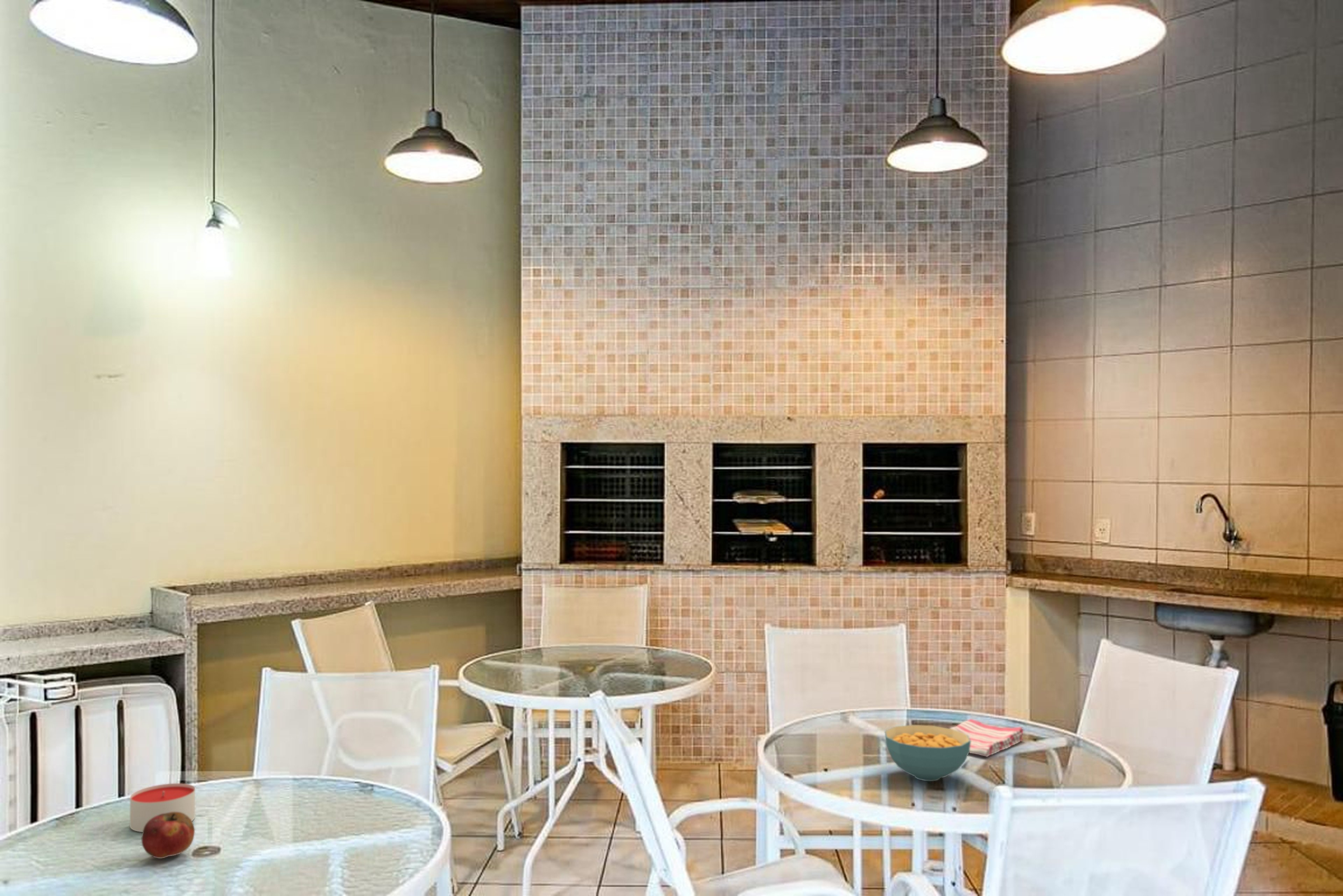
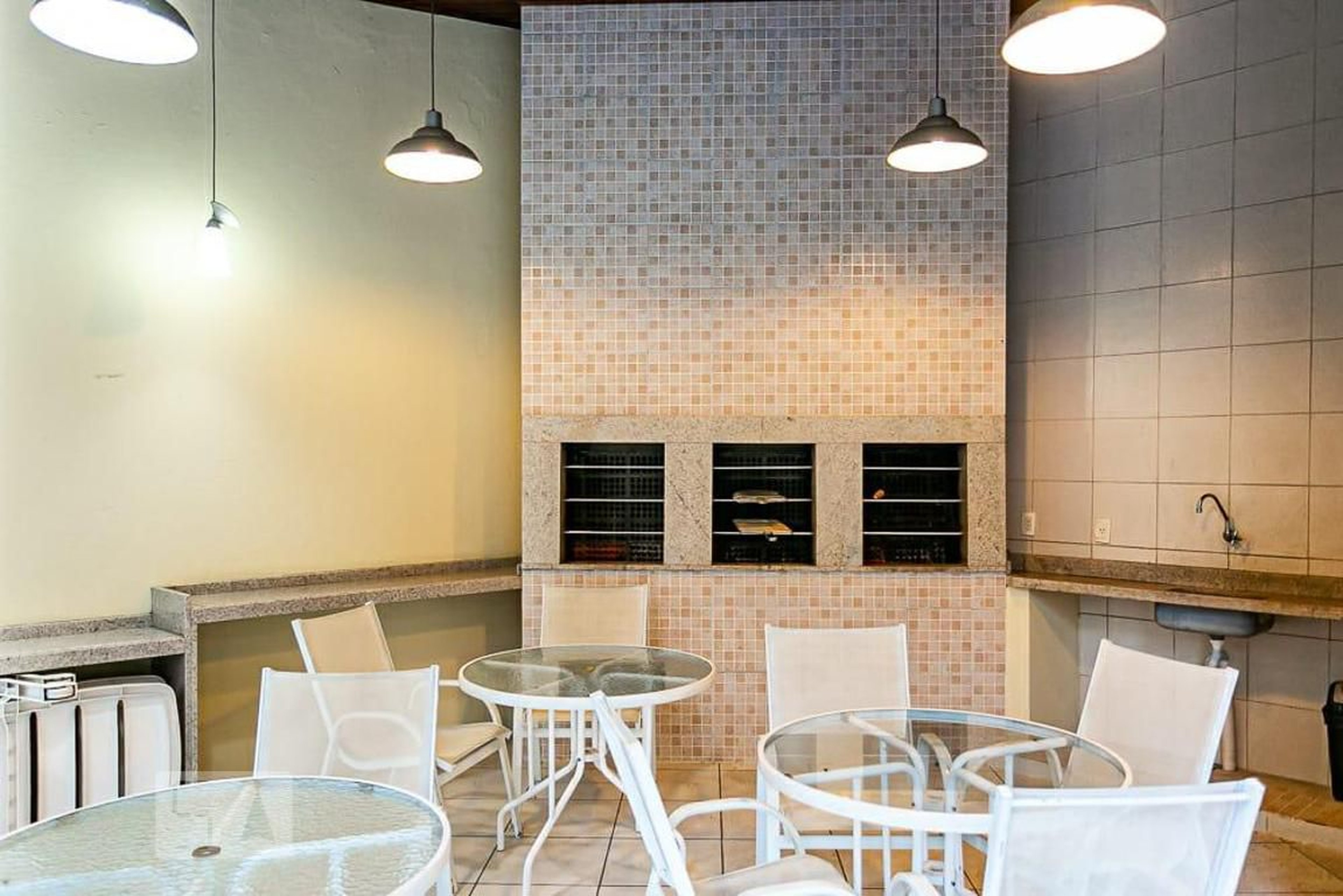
- fruit [141,812,195,859]
- cereal bowl [884,725,971,782]
- candle [129,783,196,832]
- dish towel [950,719,1024,757]
